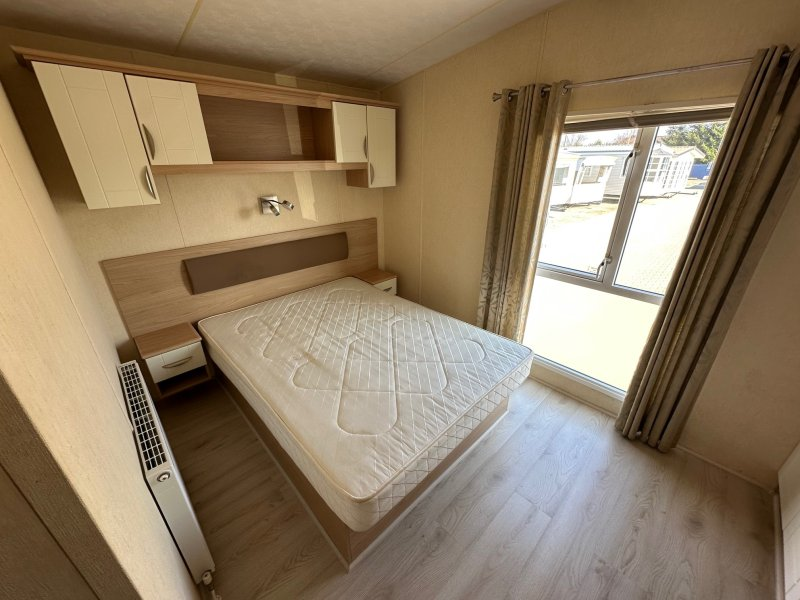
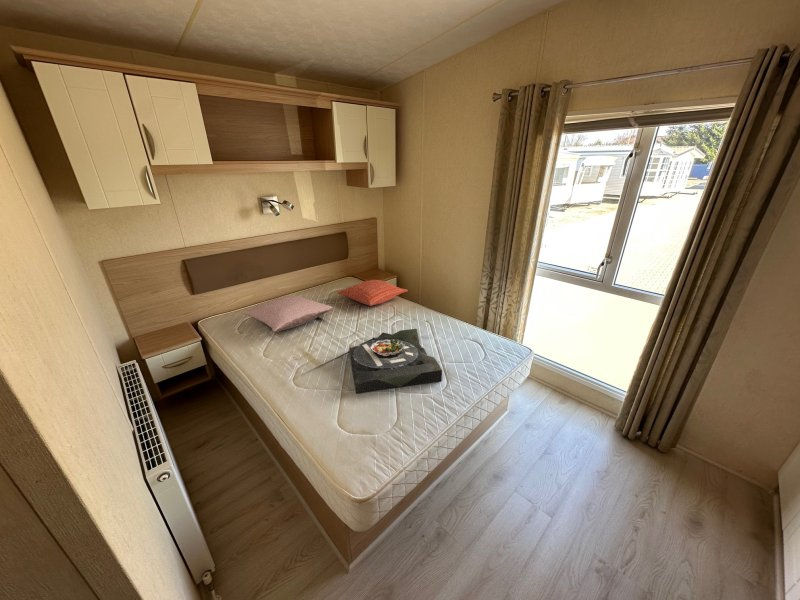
+ serving tray [349,328,443,395]
+ pillow [336,279,409,307]
+ pillow [242,295,333,333]
